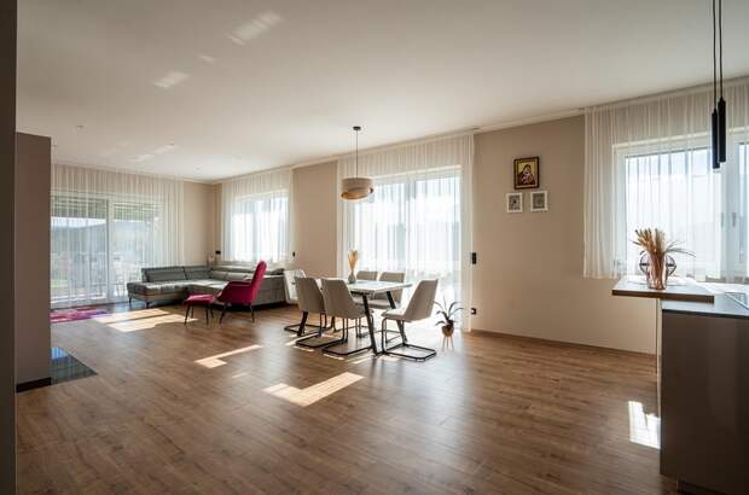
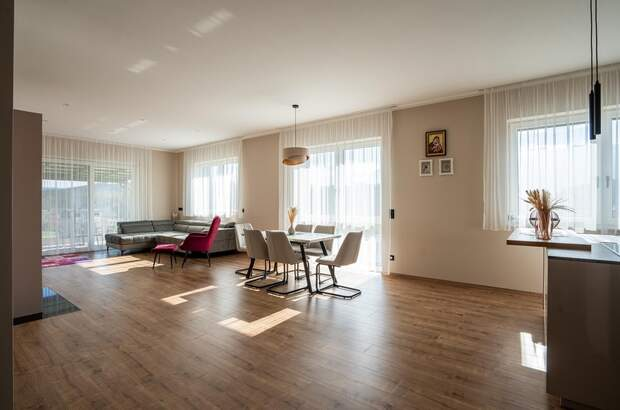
- house plant [432,291,465,353]
